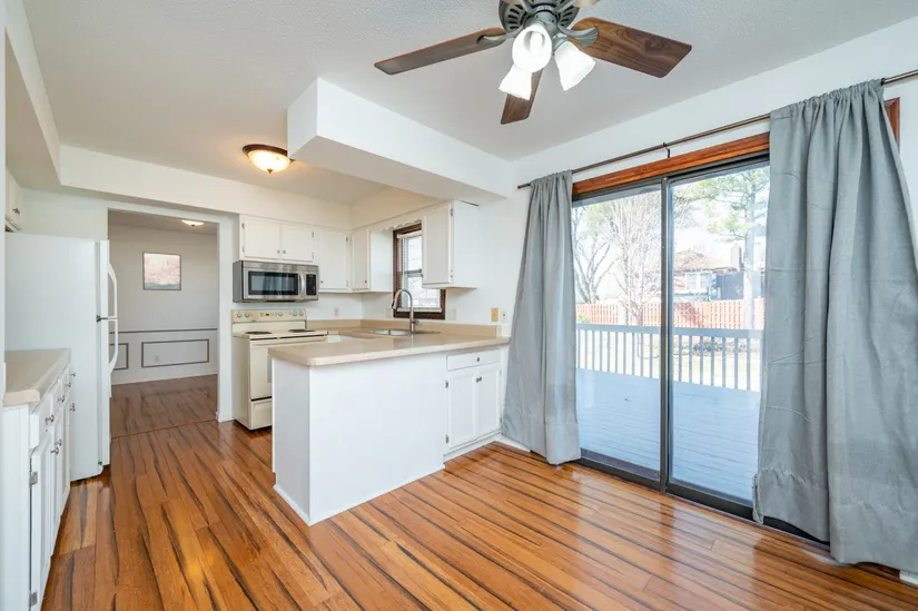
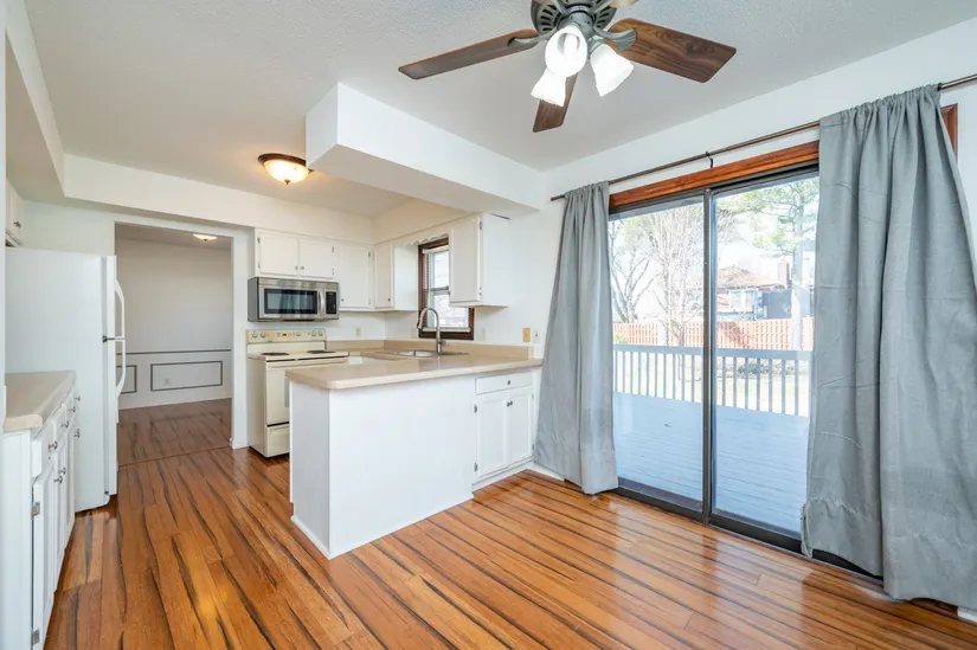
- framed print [141,252,182,292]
